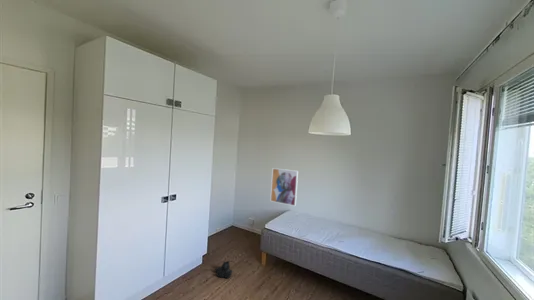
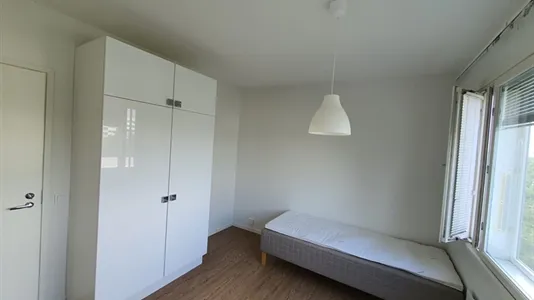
- wall art [269,167,299,207]
- boots [214,259,234,279]
